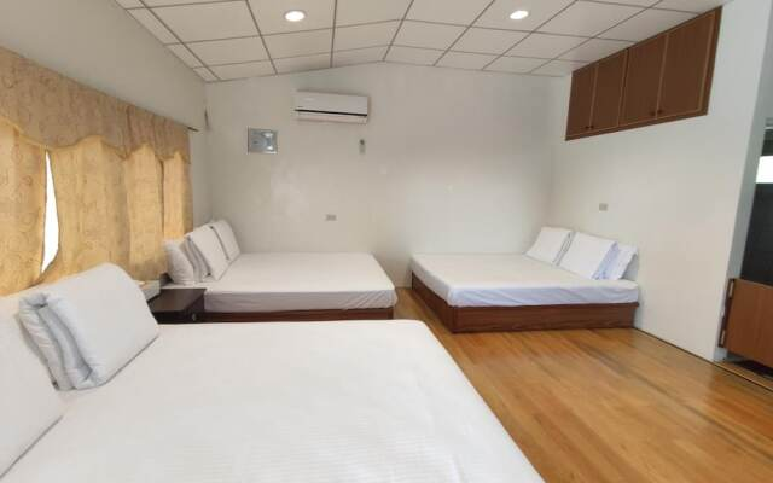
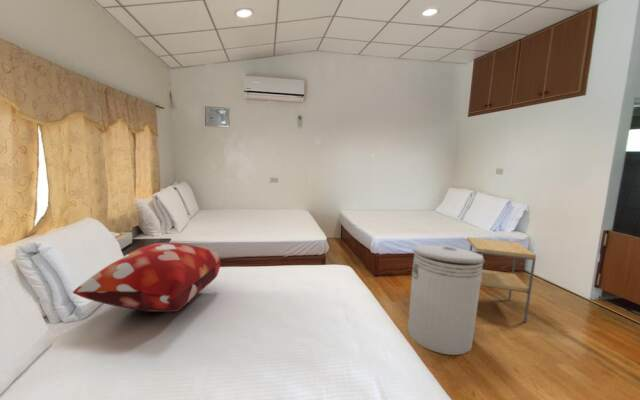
+ decorative pillow [72,242,222,313]
+ side table [466,236,537,323]
+ can [407,244,486,356]
